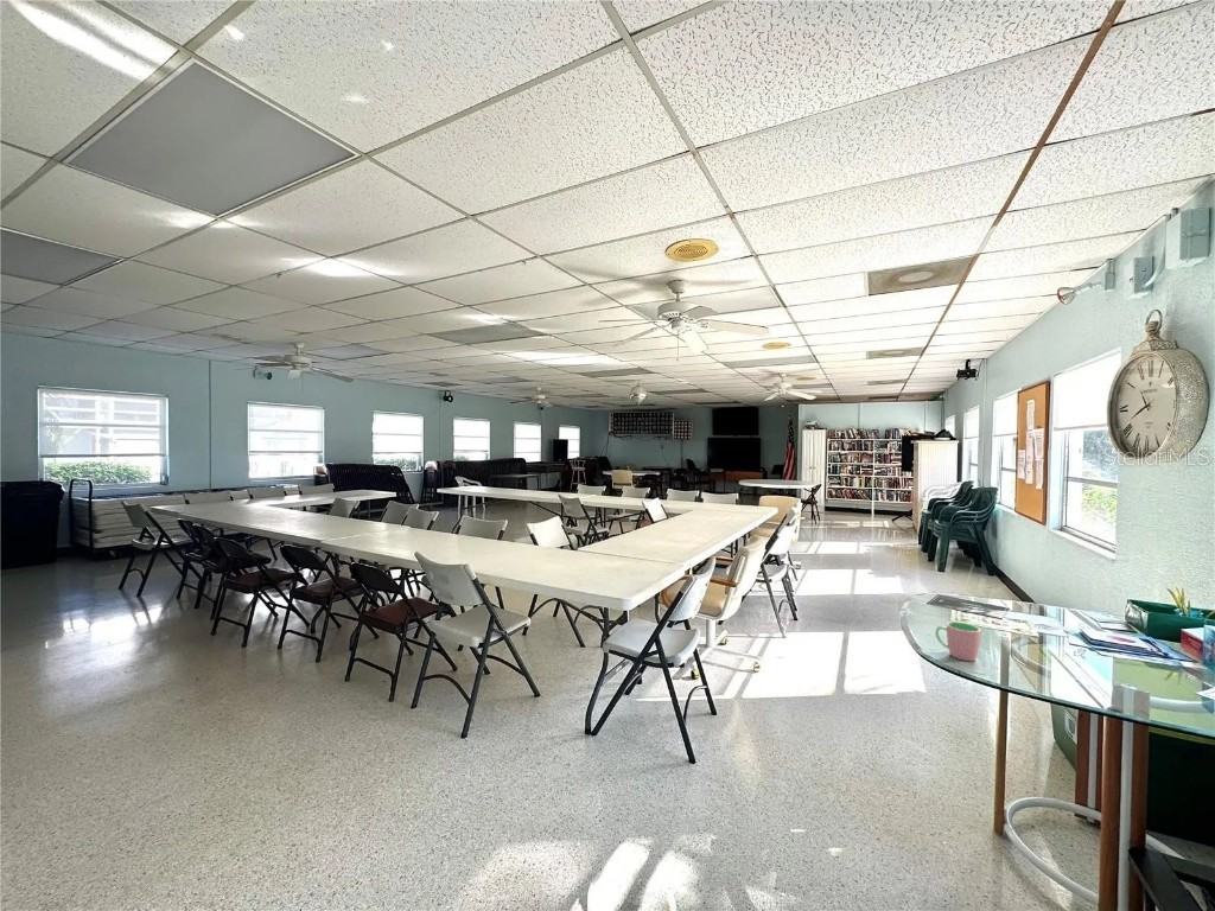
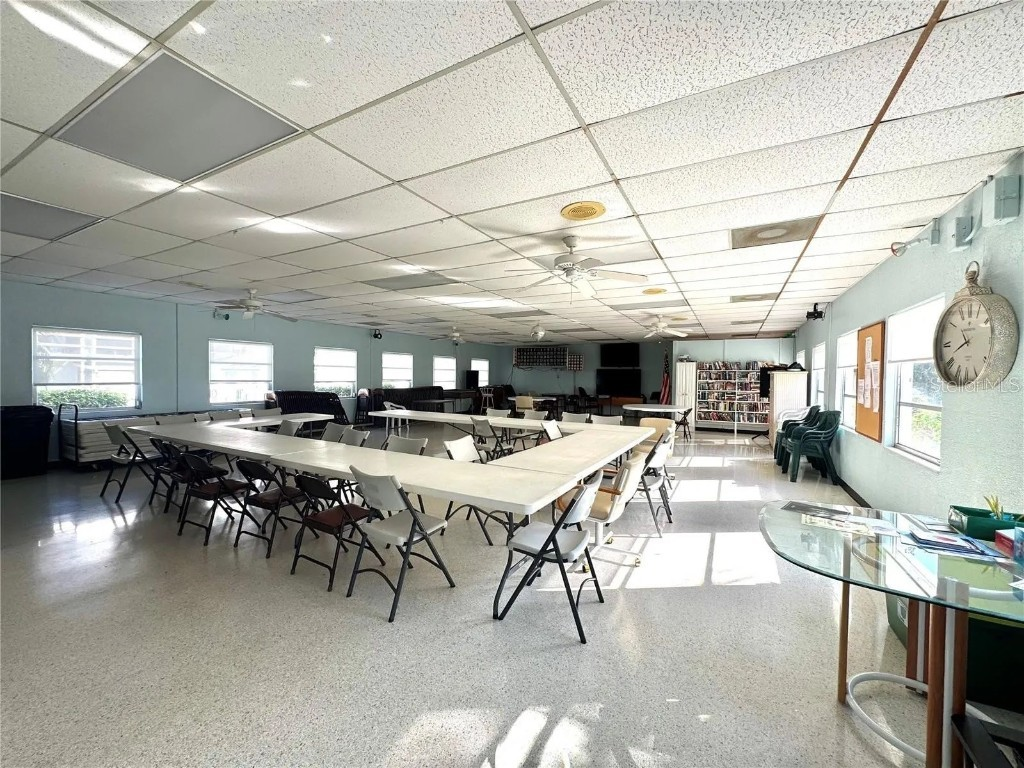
- cup [934,620,981,662]
